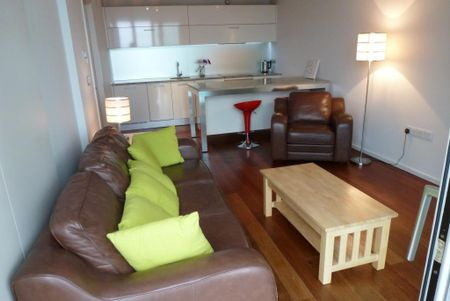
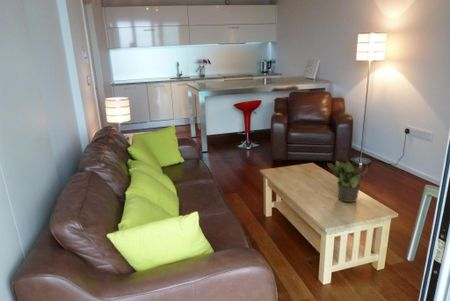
+ potted plant [327,157,369,203]
